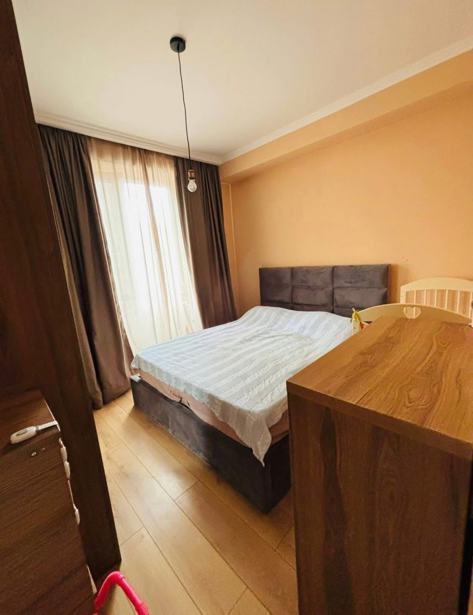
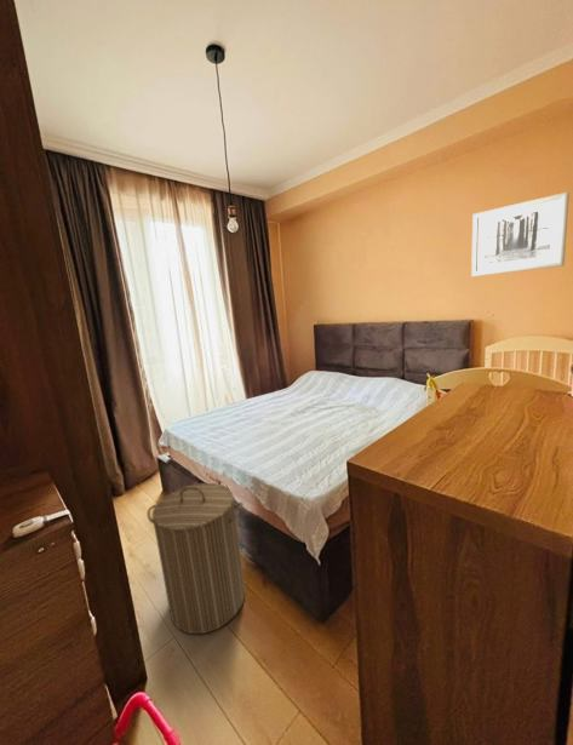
+ wall art [470,190,571,277]
+ laundry hamper [147,482,246,635]
